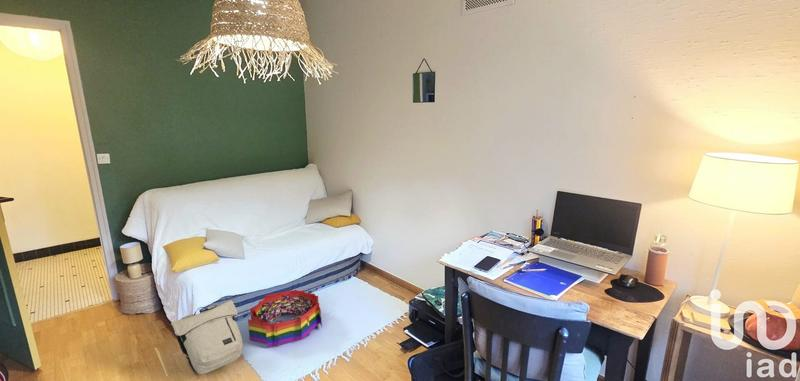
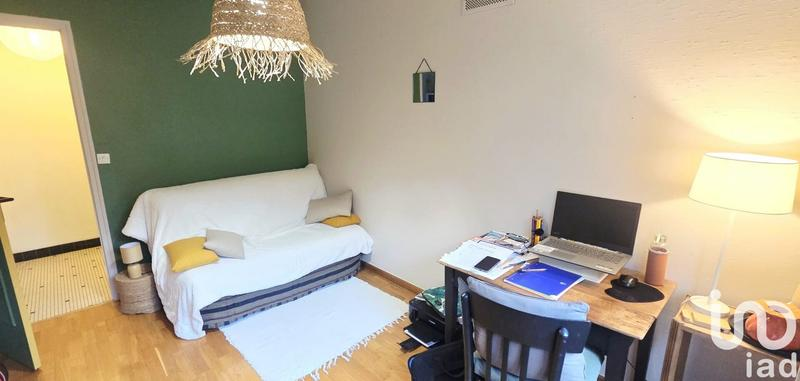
- backpack [170,299,244,375]
- storage bin [247,289,323,348]
